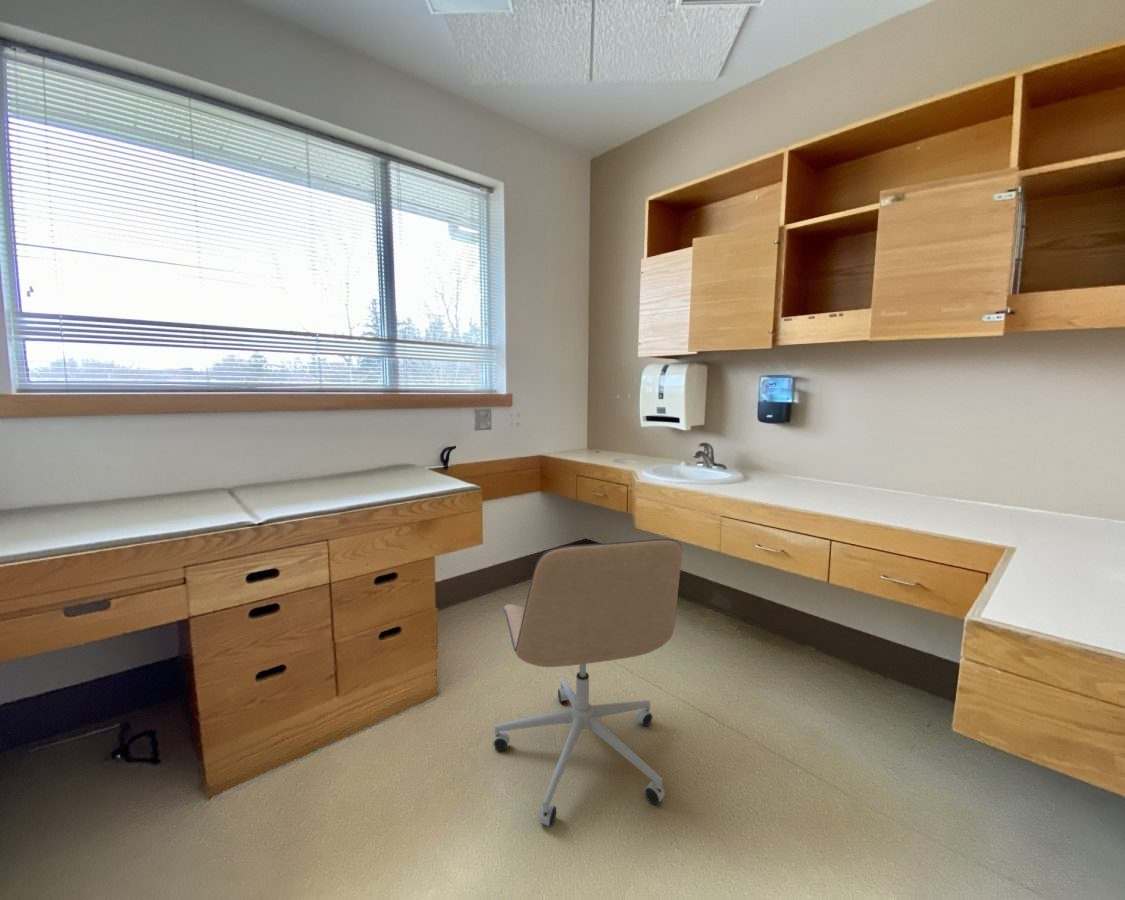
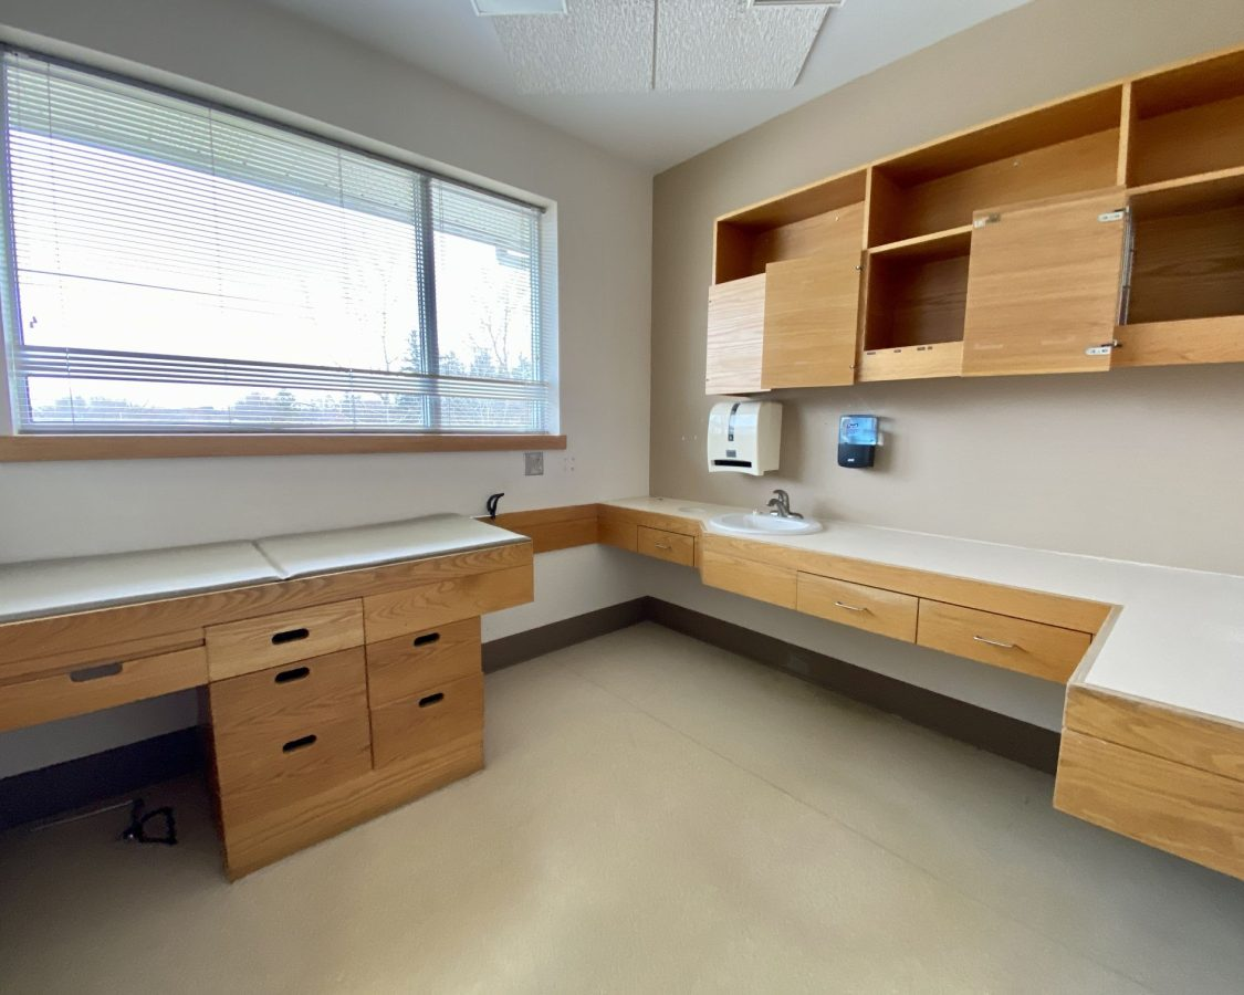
- office chair [492,538,683,828]
